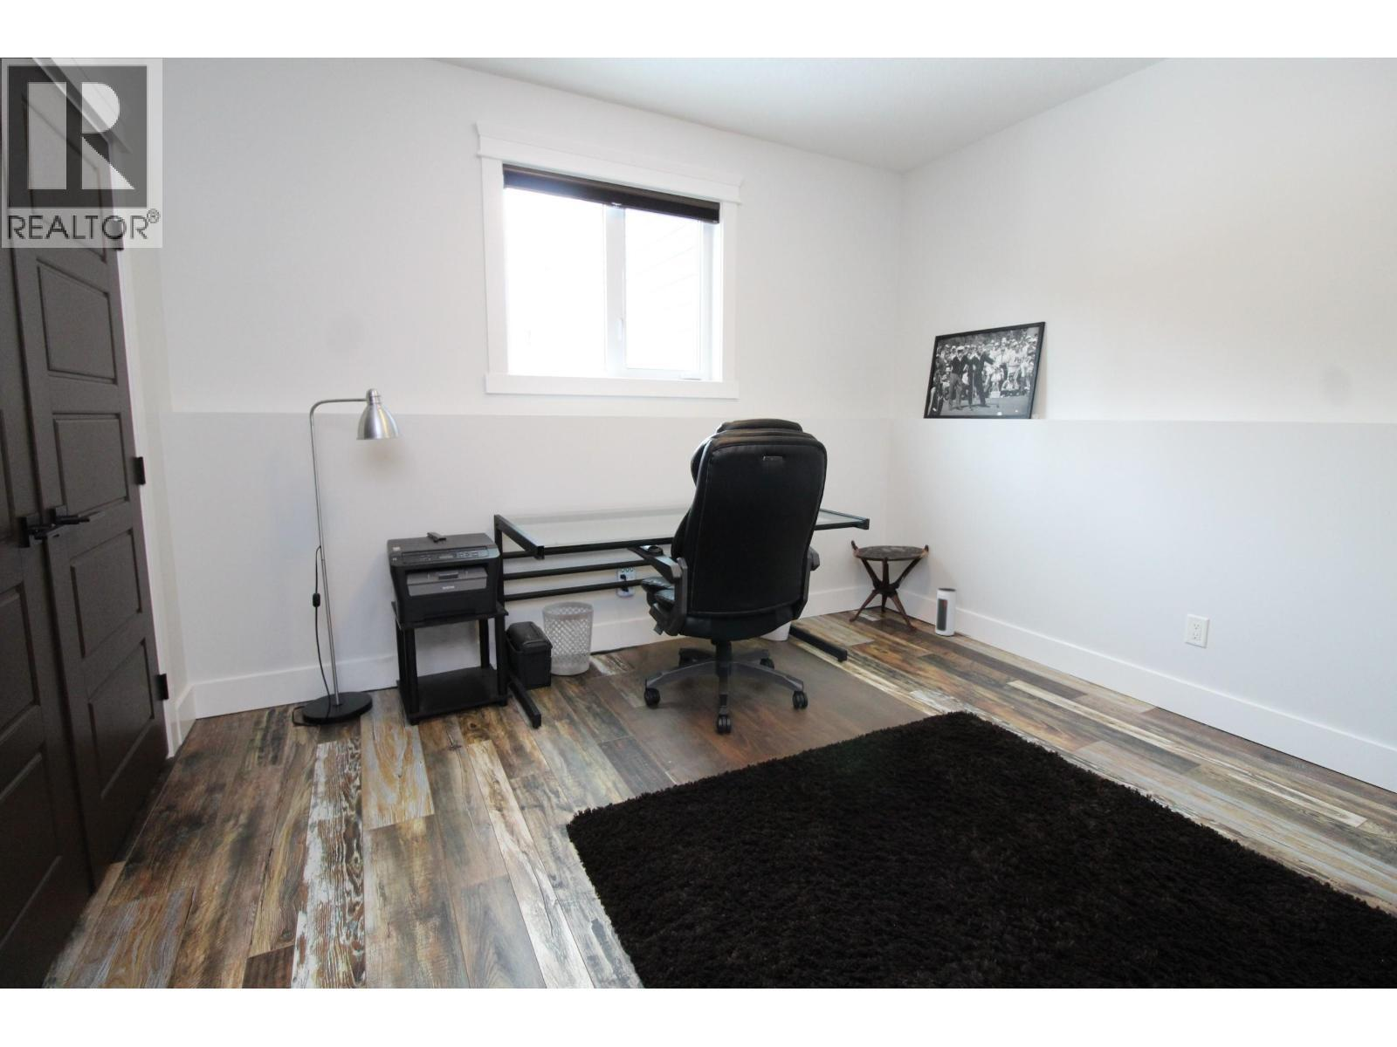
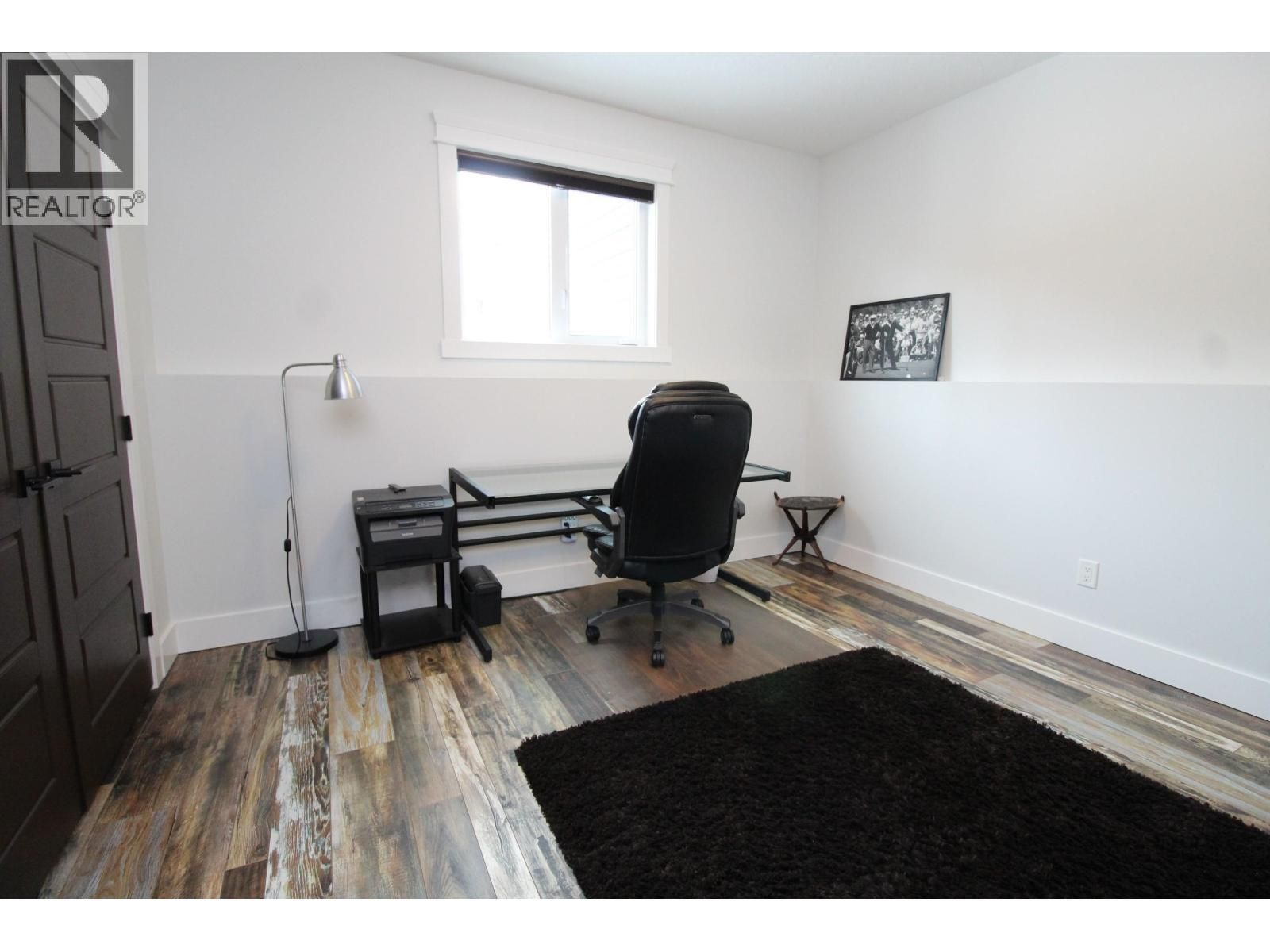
- wastebasket [541,600,595,676]
- speaker [934,587,958,637]
